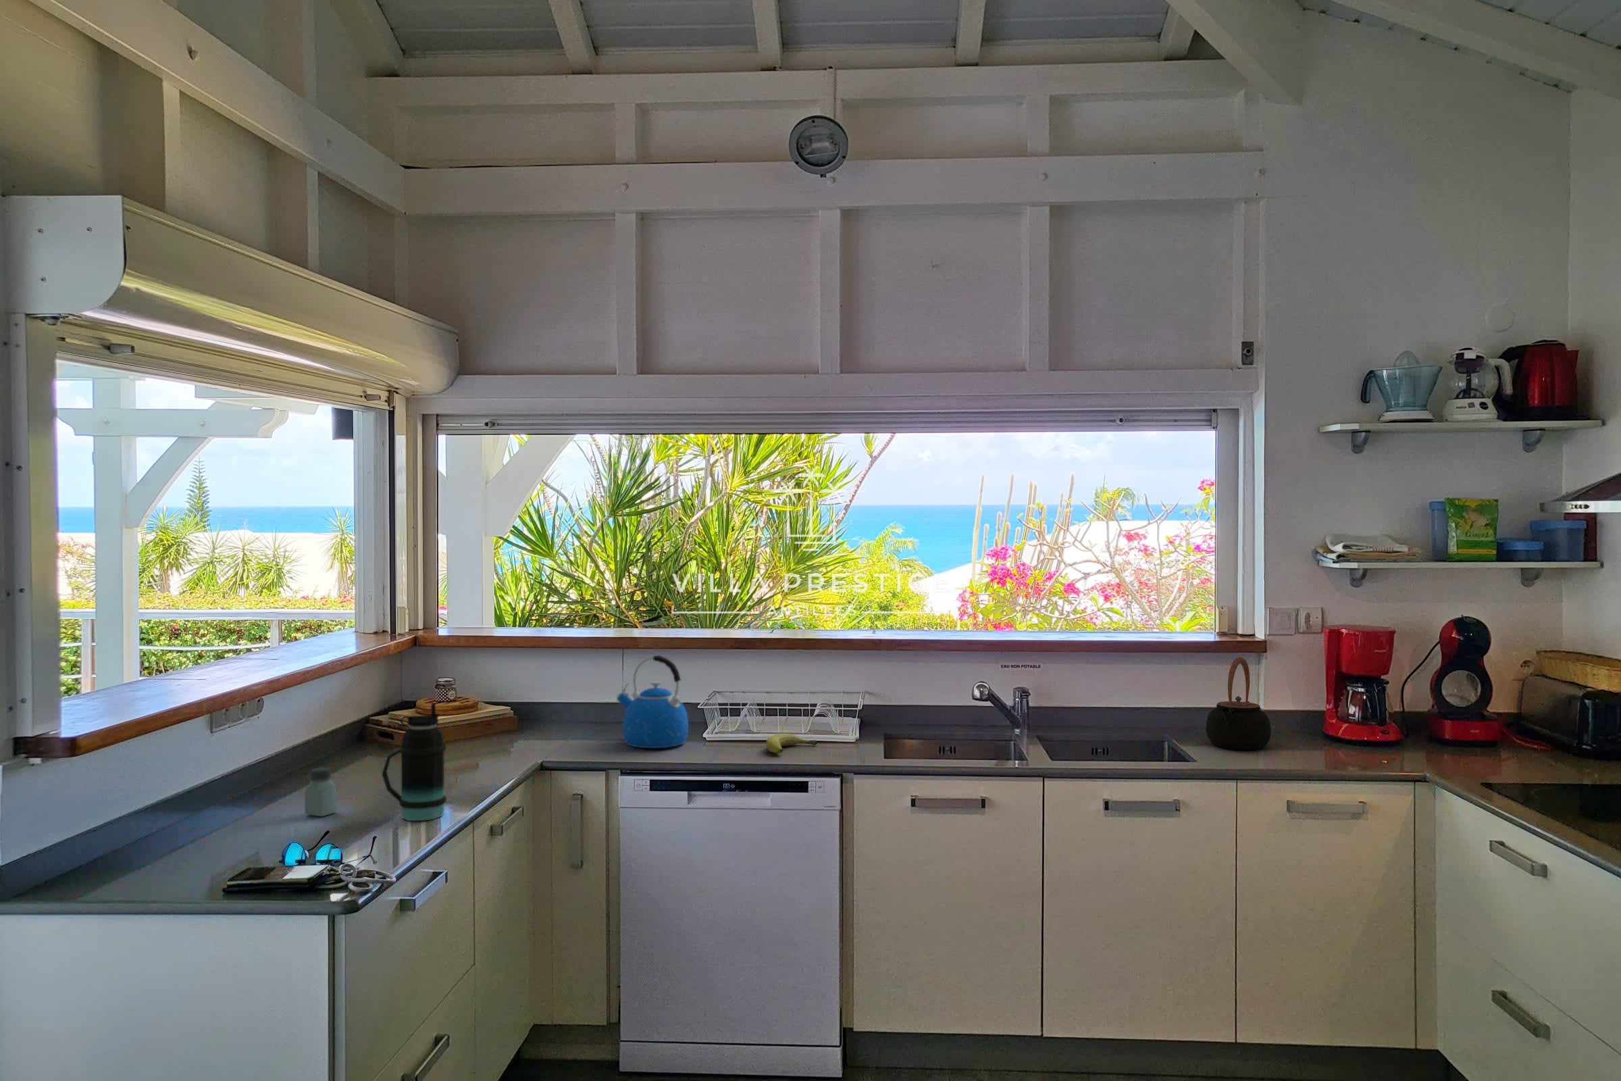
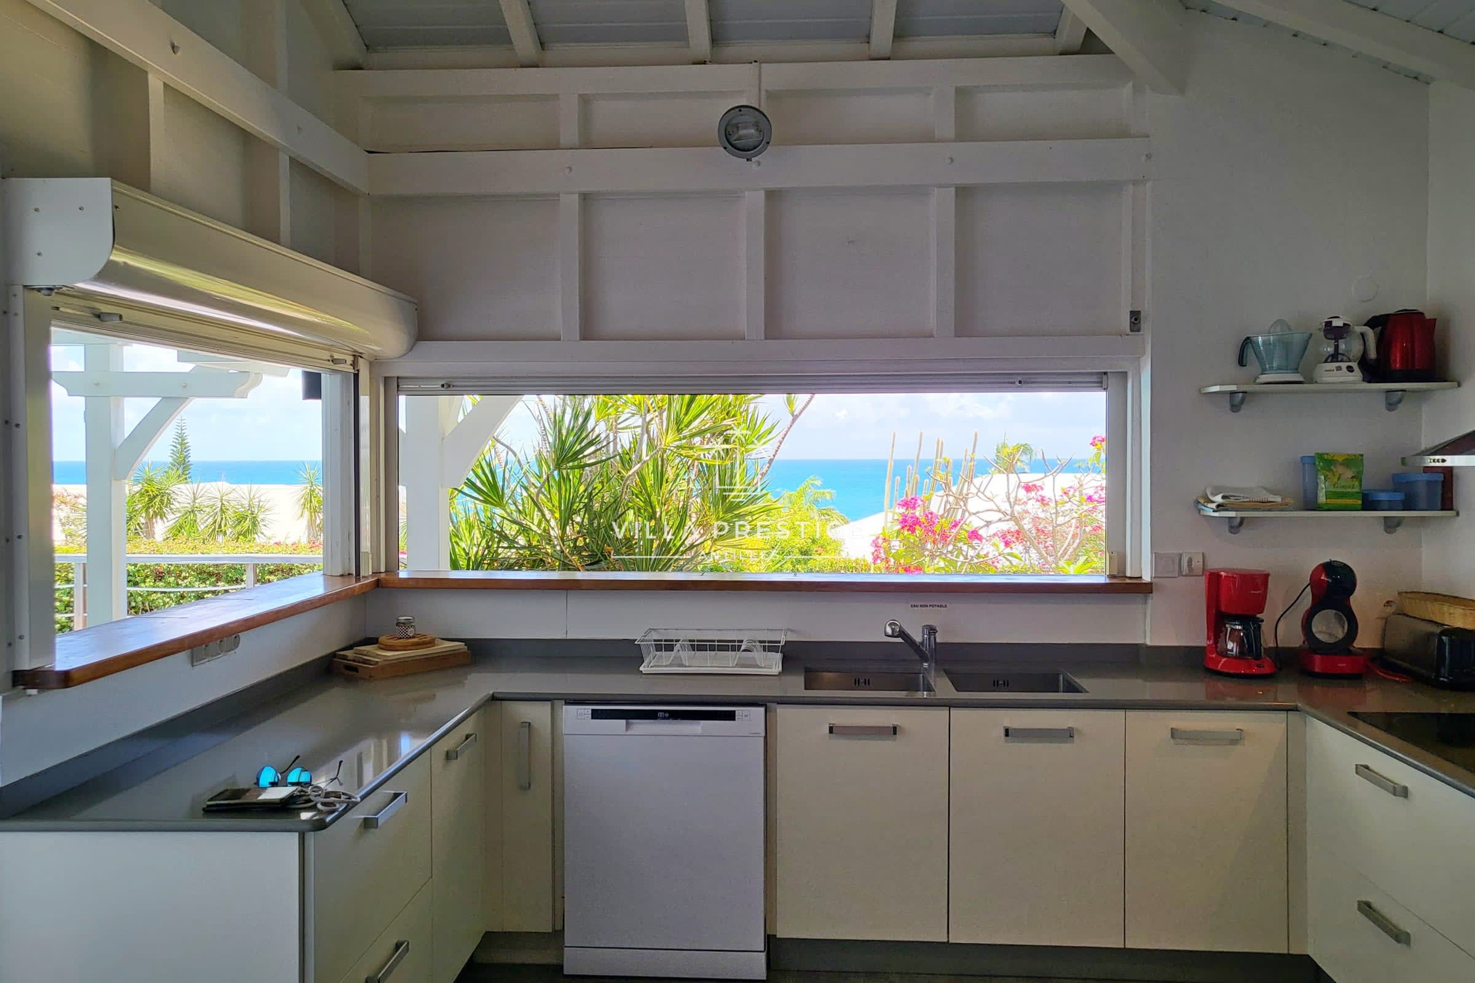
- teapot [1206,656,1271,750]
- saltshaker [304,767,338,818]
- bottle [381,702,447,822]
- kettle [616,655,689,748]
- fruit [765,734,818,754]
